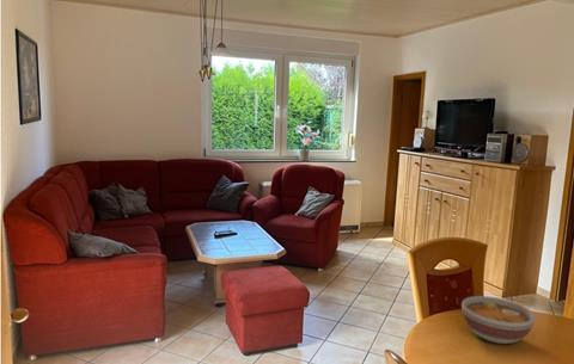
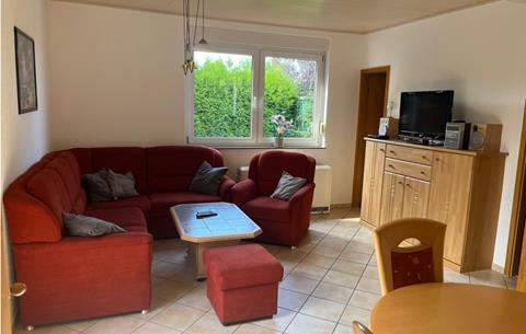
- bowl [460,295,536,345]
